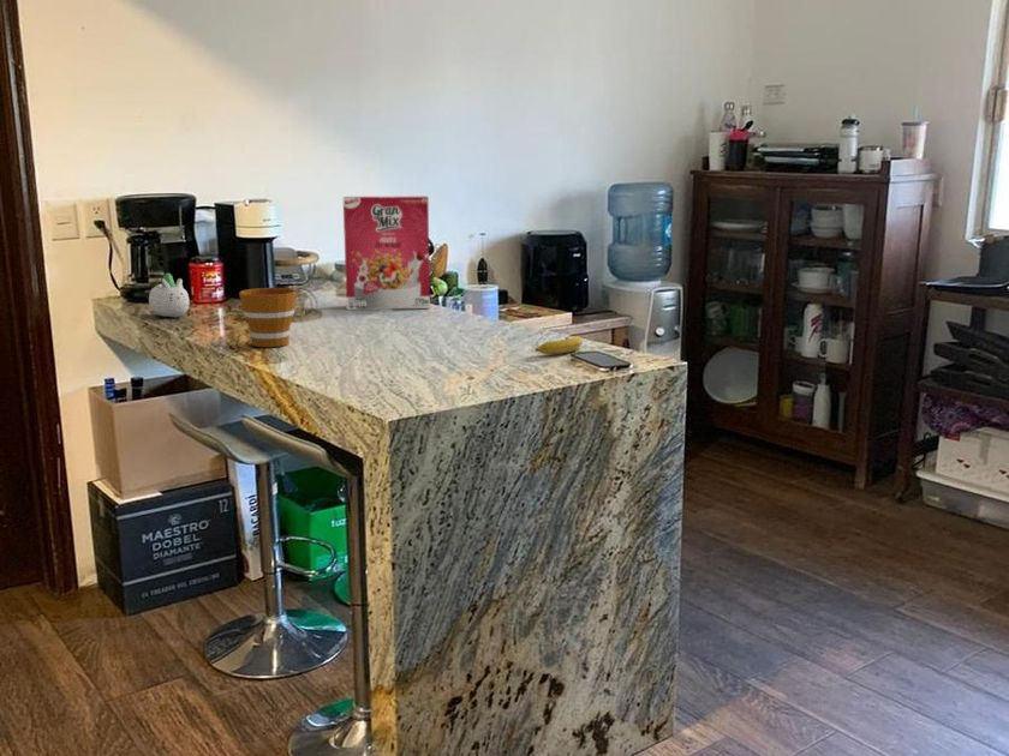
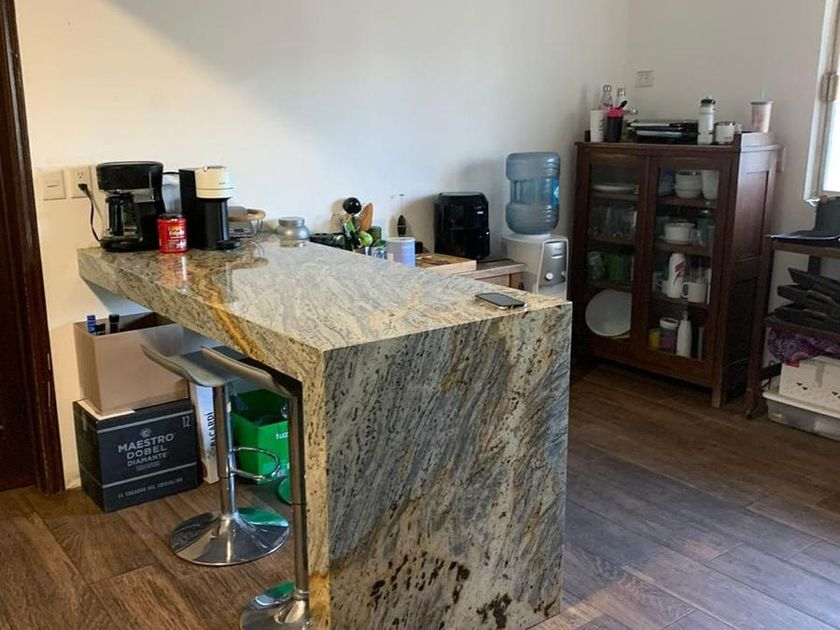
- banana [533,334,584,355]
- cup [238,287,298,348]
- succulent planter [148,272,191,319]
- cereal box [342,196,431,311]
